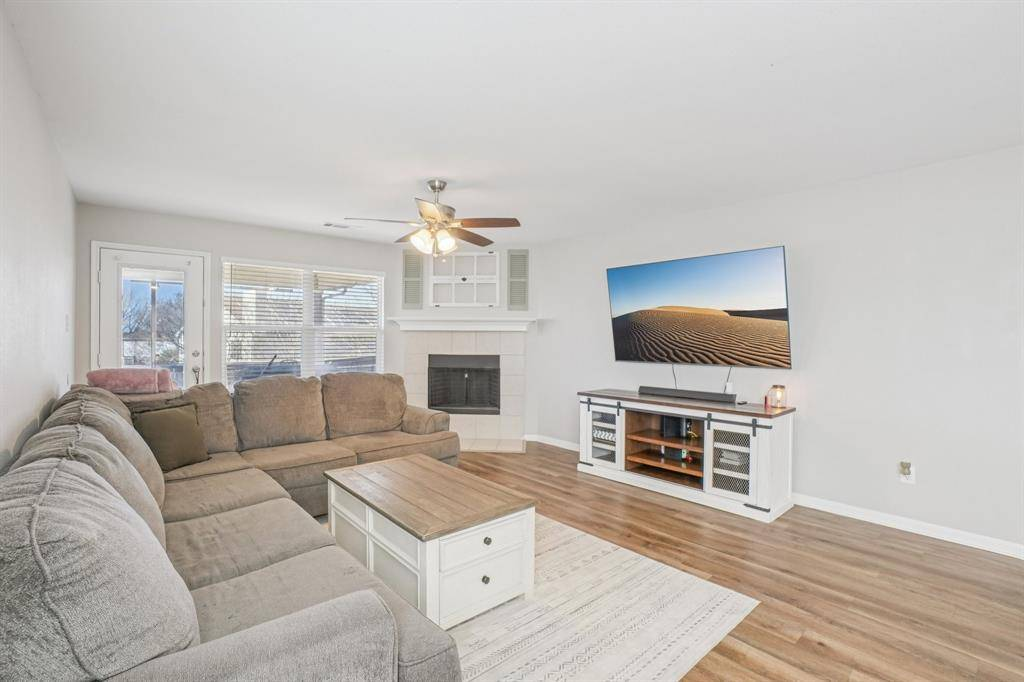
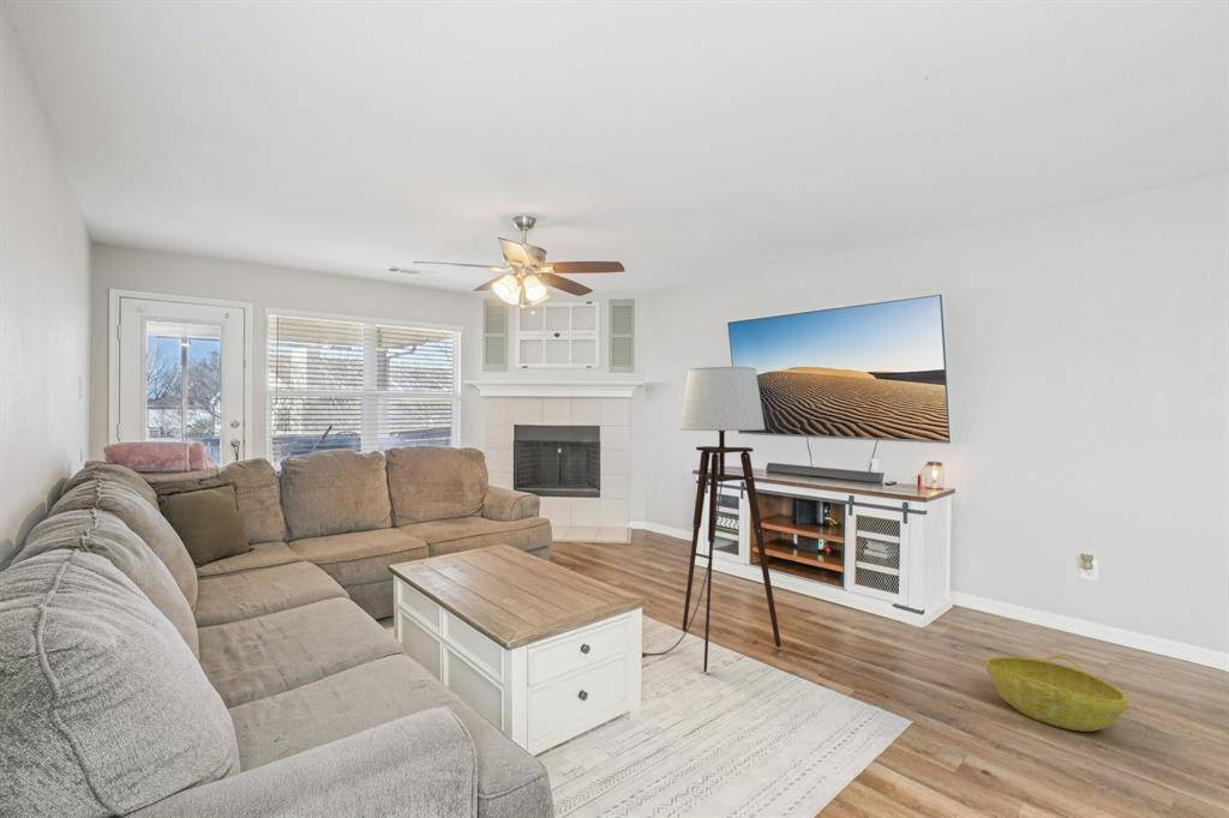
+ basket [984,654,1129,733]
+ floor lamp [641,366,783,673]
